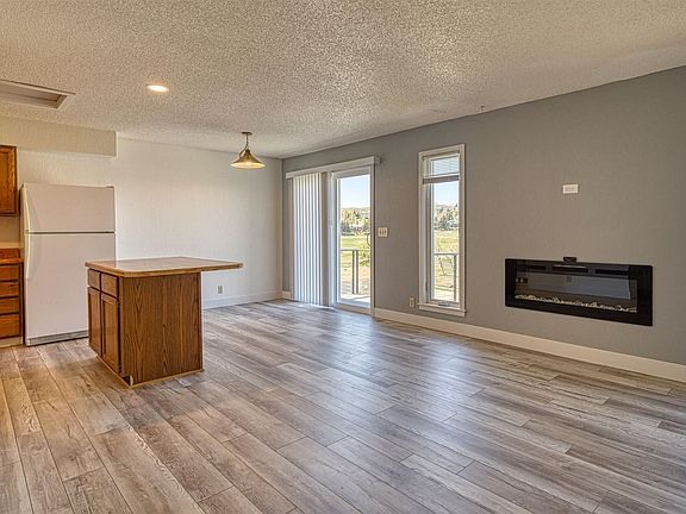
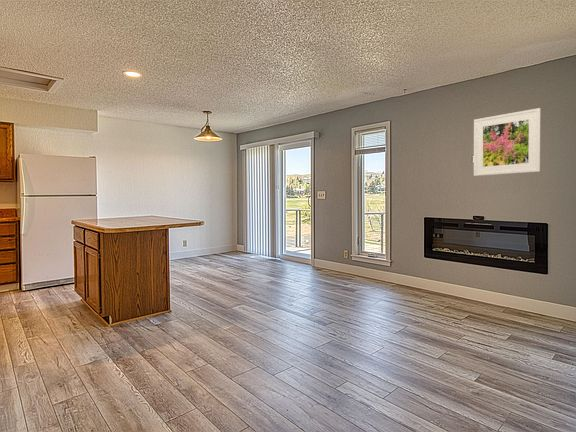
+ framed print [473,107,541,177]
